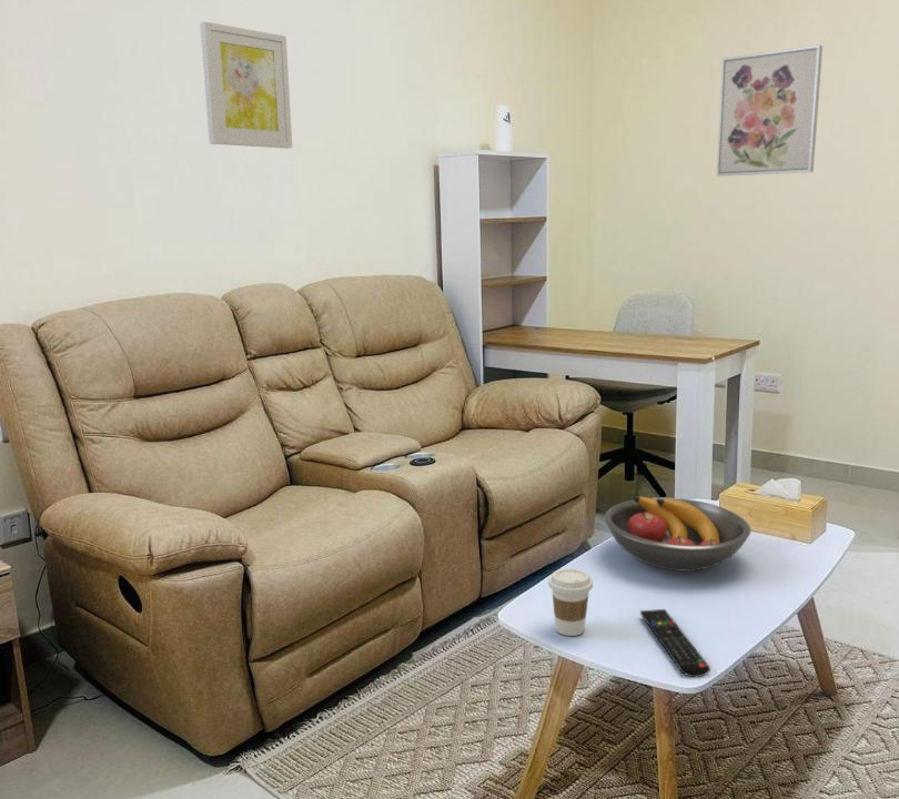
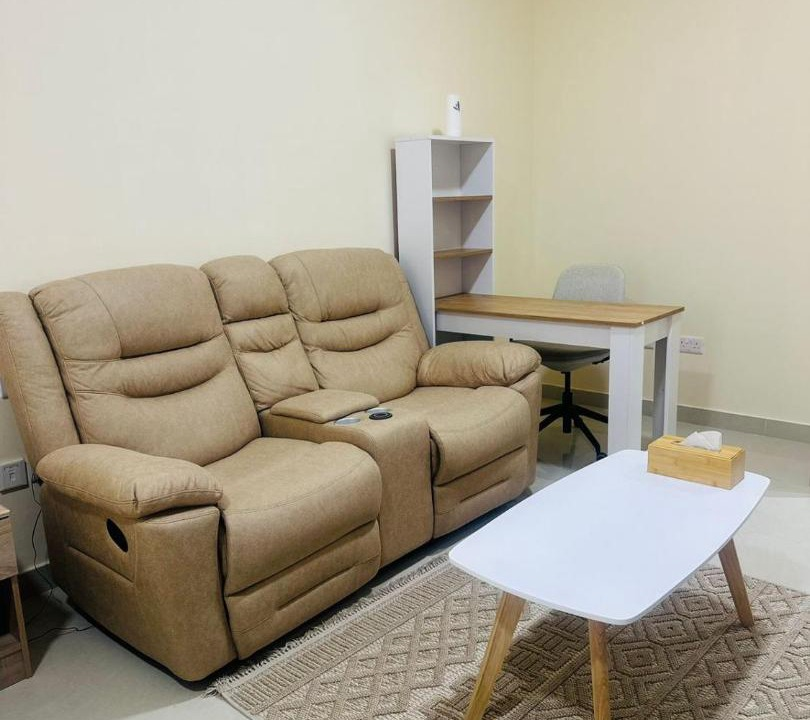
- fruit bowl [604,495,751,572]
- wall art [716,43,824,178]
- remote control [639,608,711,678]
- wall art [199,21,293,150]
- coffee cup [547,567,594,637]
